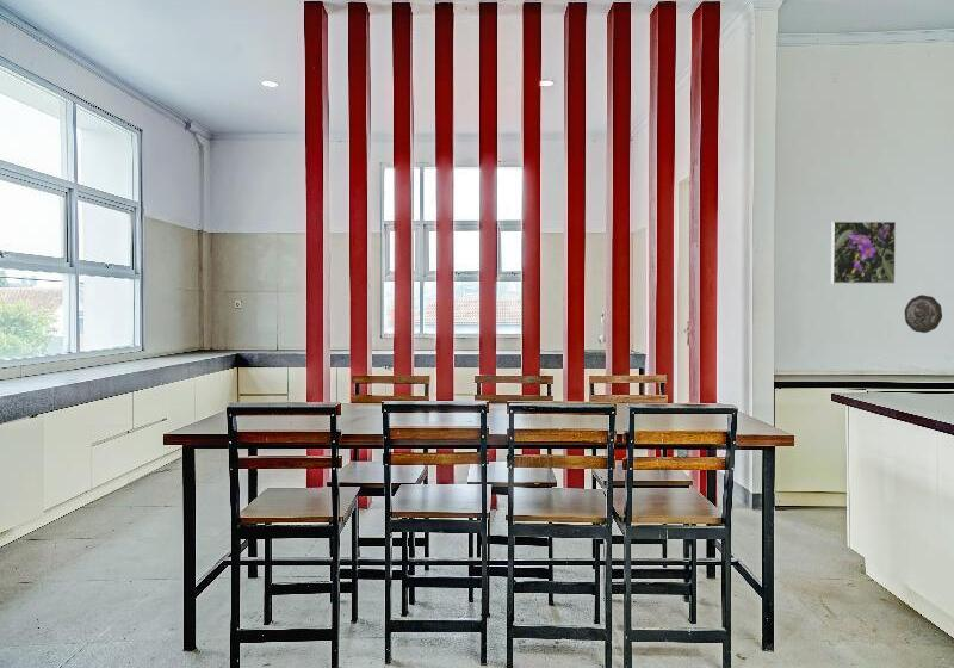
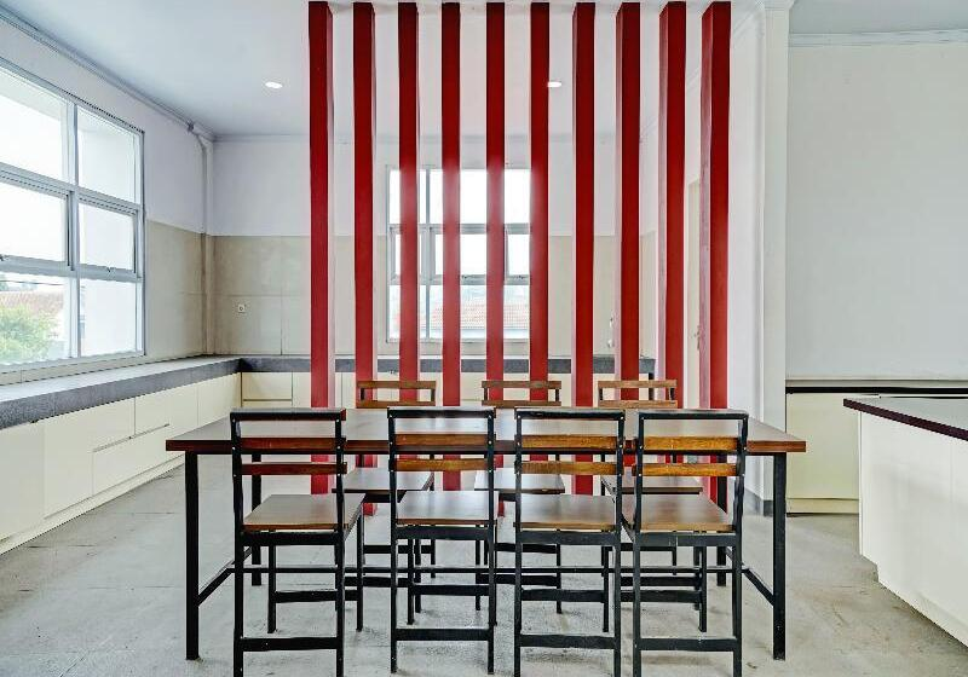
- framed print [830,221,897,285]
- decorative plate [904,293,943,334]
